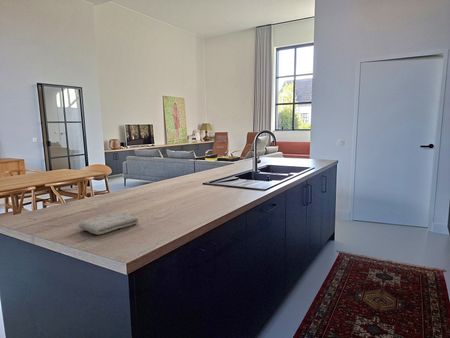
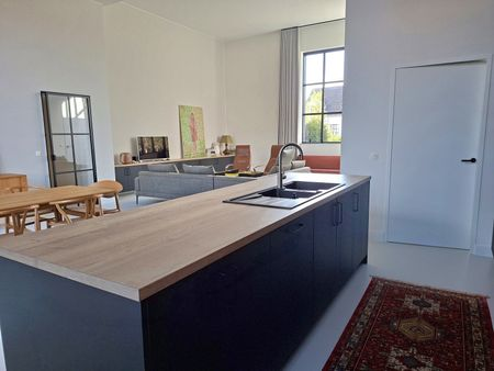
- washcloth [78,212,139,236]
